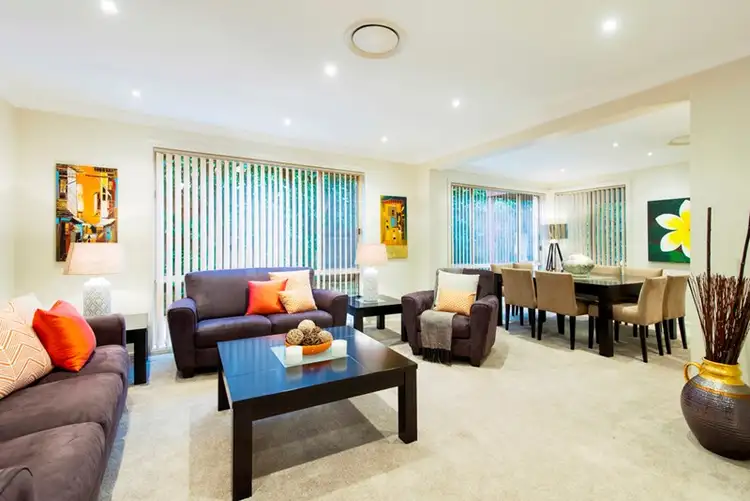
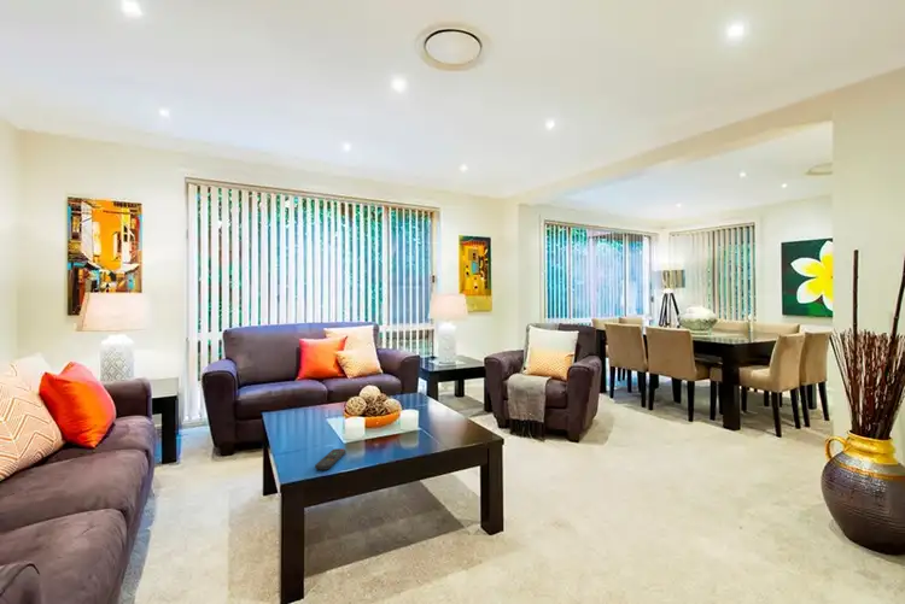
+ remote control [314,447,348,471]
